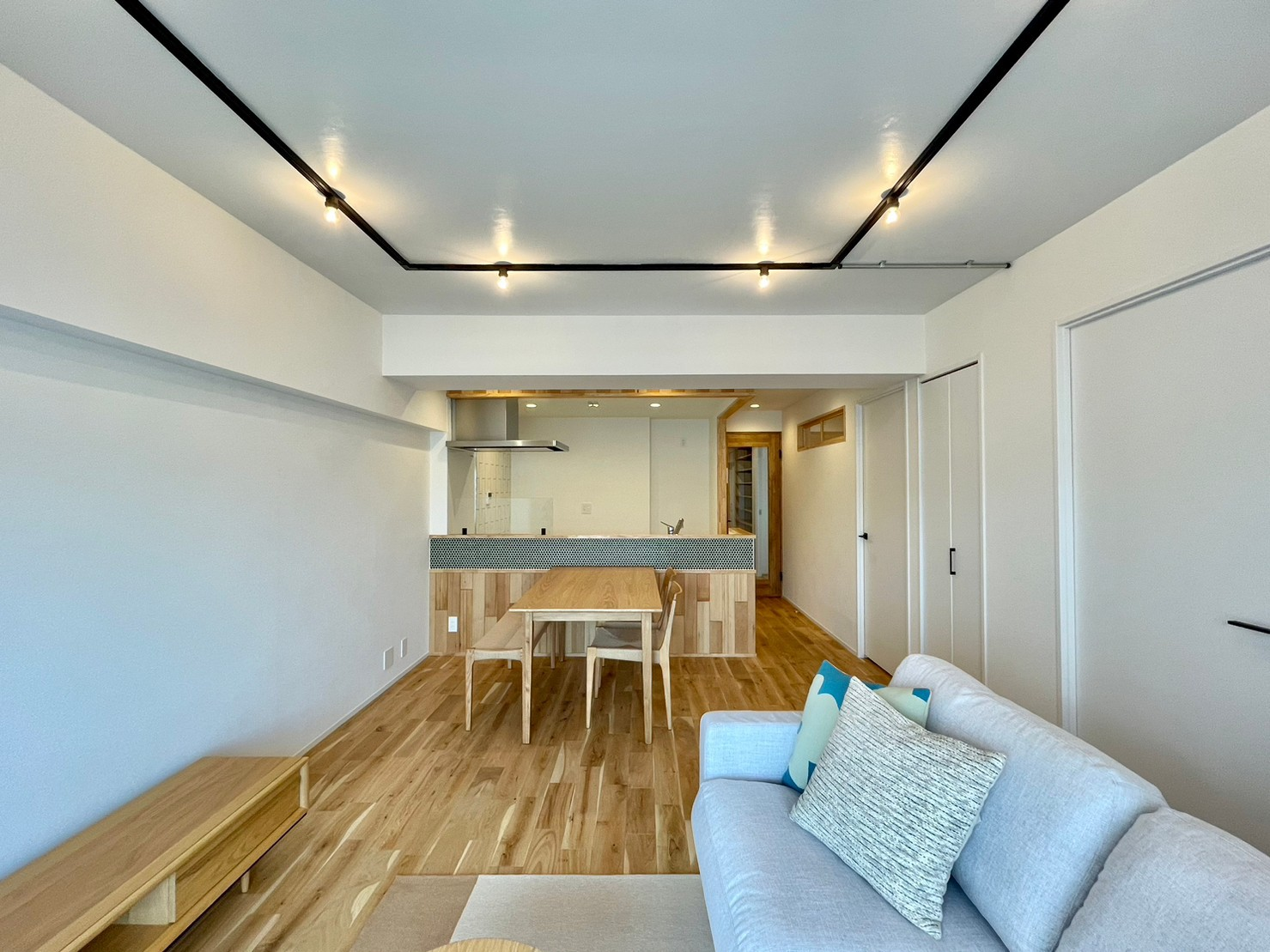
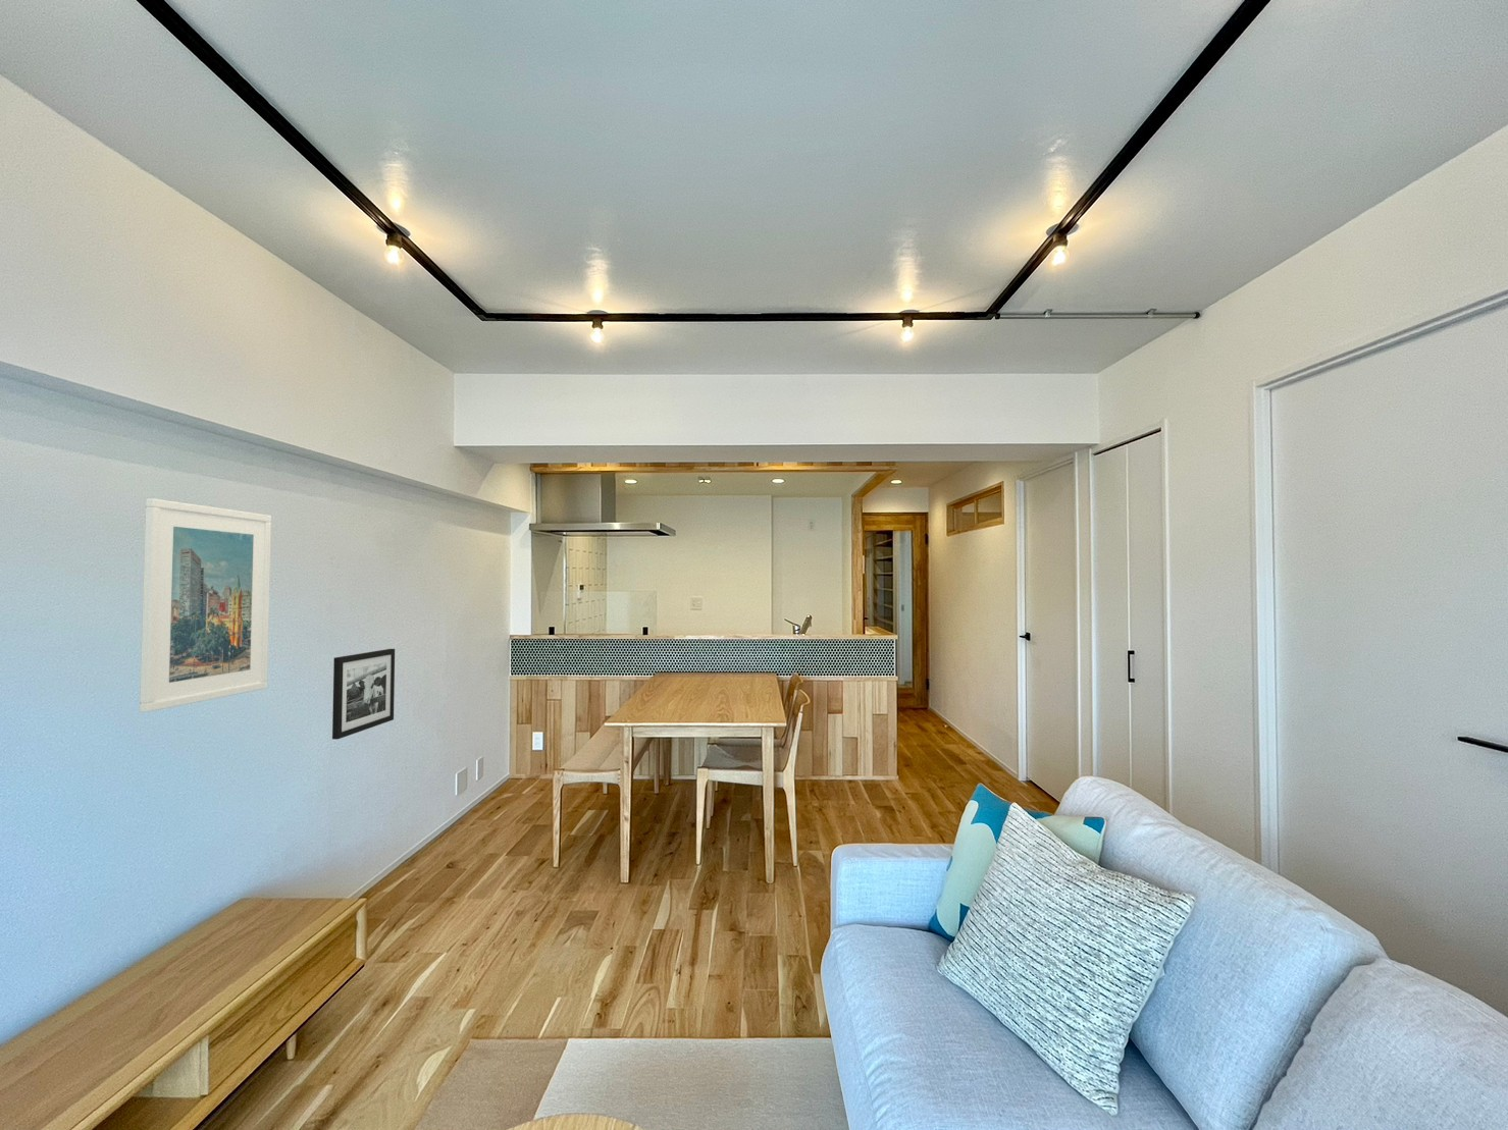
+ picture frame [331,648,395,739]
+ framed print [139,497,272,713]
